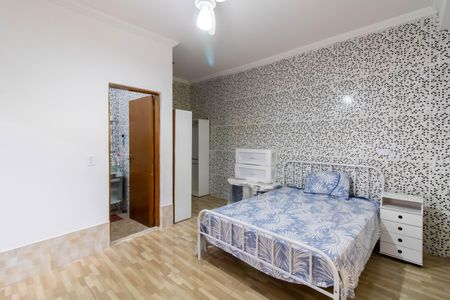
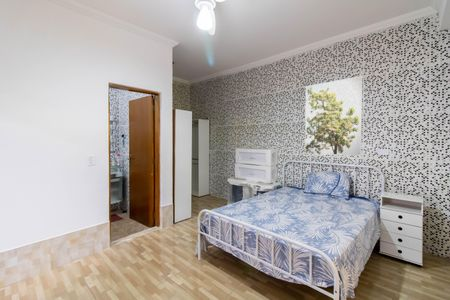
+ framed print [304,75,363,156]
